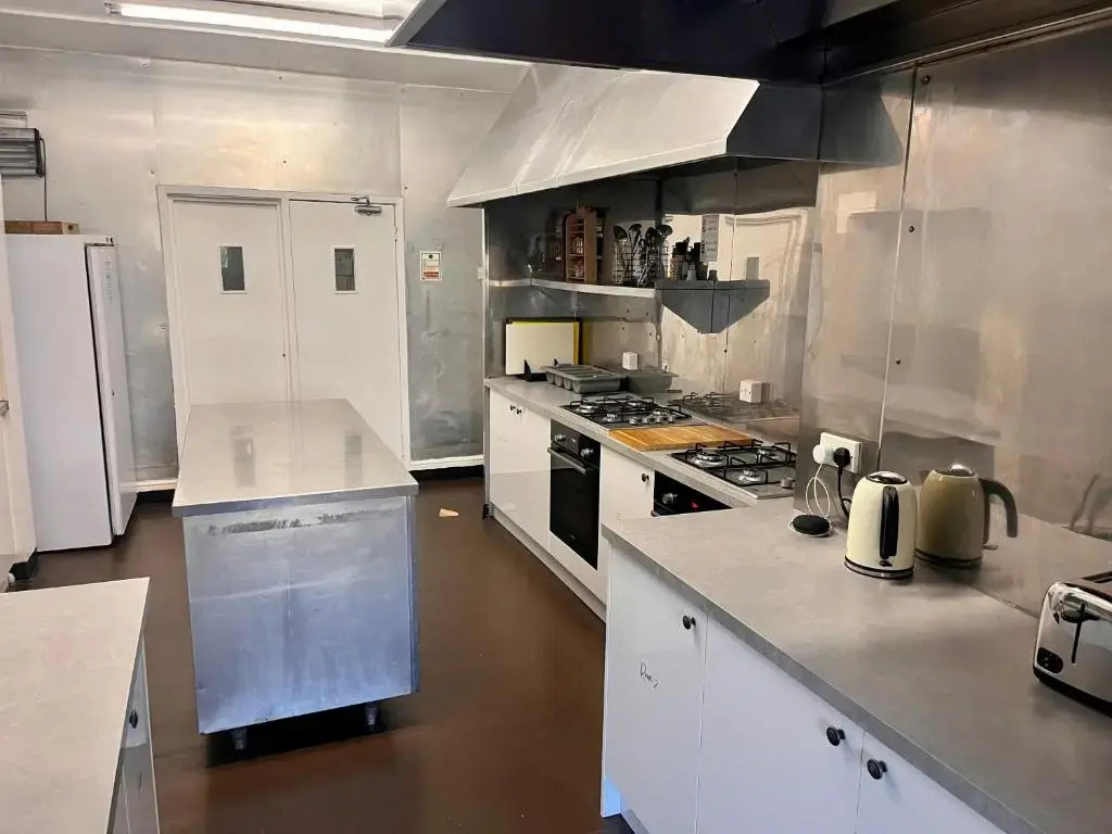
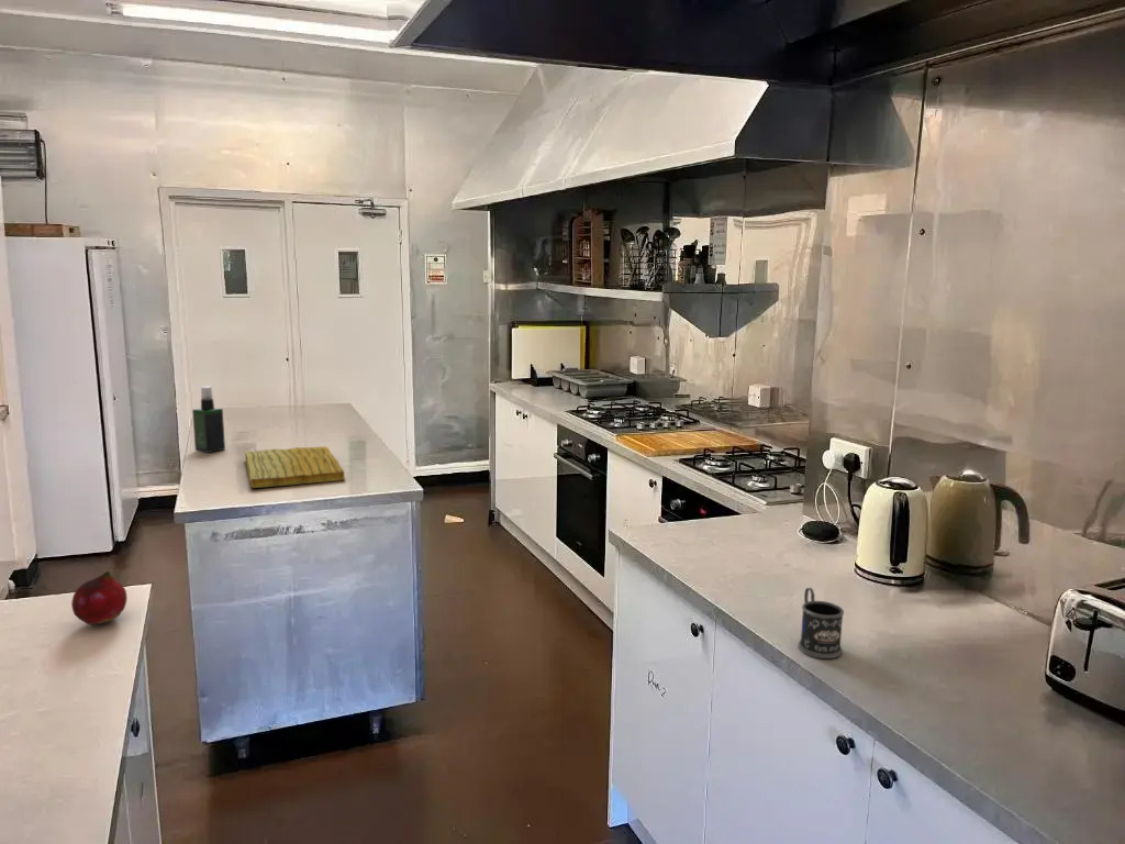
+ mug [797,587,845,659]
+ spray bottle [191,386,226,454]
+ fruit [70,570,129,626]
+ cutting board [244,445,346,489]
